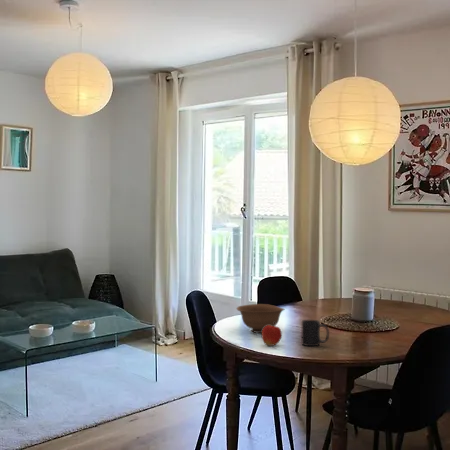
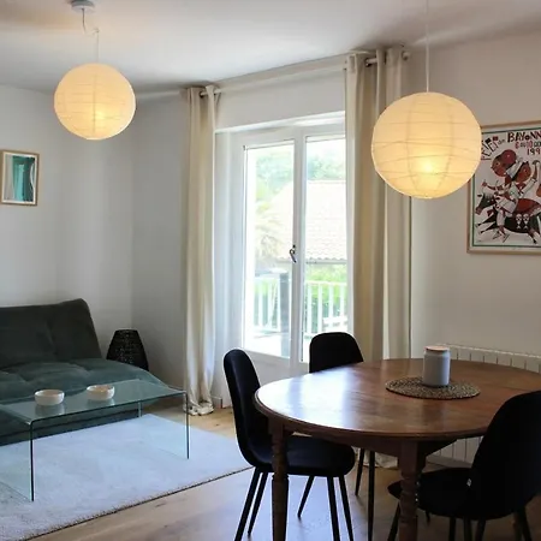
- apple [261,322,283,347]
- bowl [236,303,286,334]
- mug [301,319,330,347]
